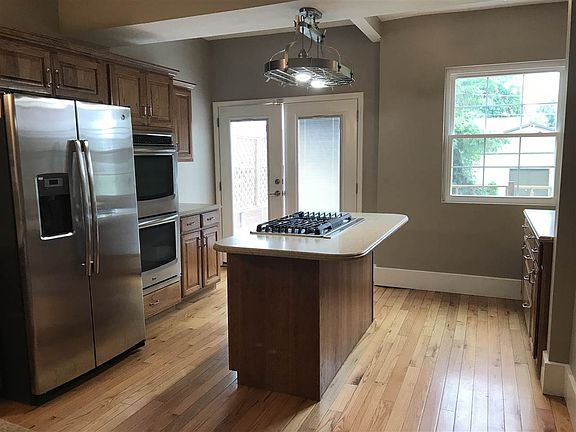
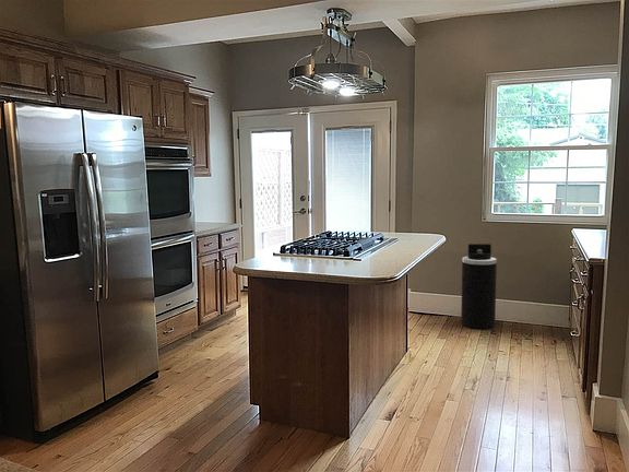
+ trash can [460,243,498,330]
